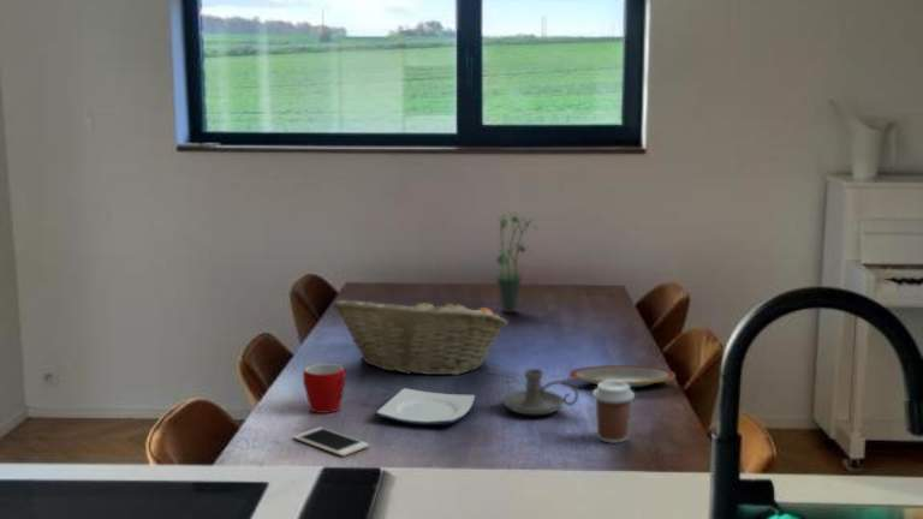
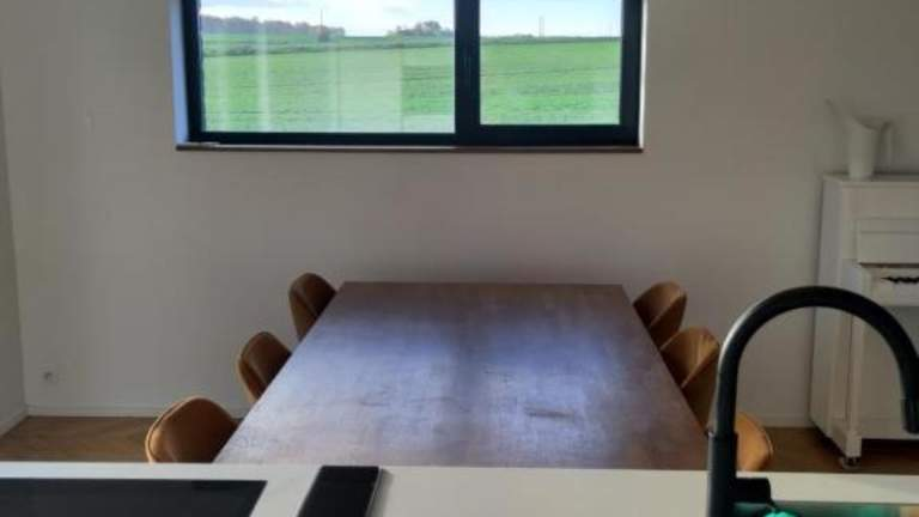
- plate [568,364,677,388]
- fruit basket [332,293,510,376]
- plate [376,387,476,426]
- cell phone [293,426,370,458]
- potted plant [495,210,540,314]
- mug [302,362,346,414]
- coffee cup [591,381,636,445]
- candle holder [502,368,579,416]
